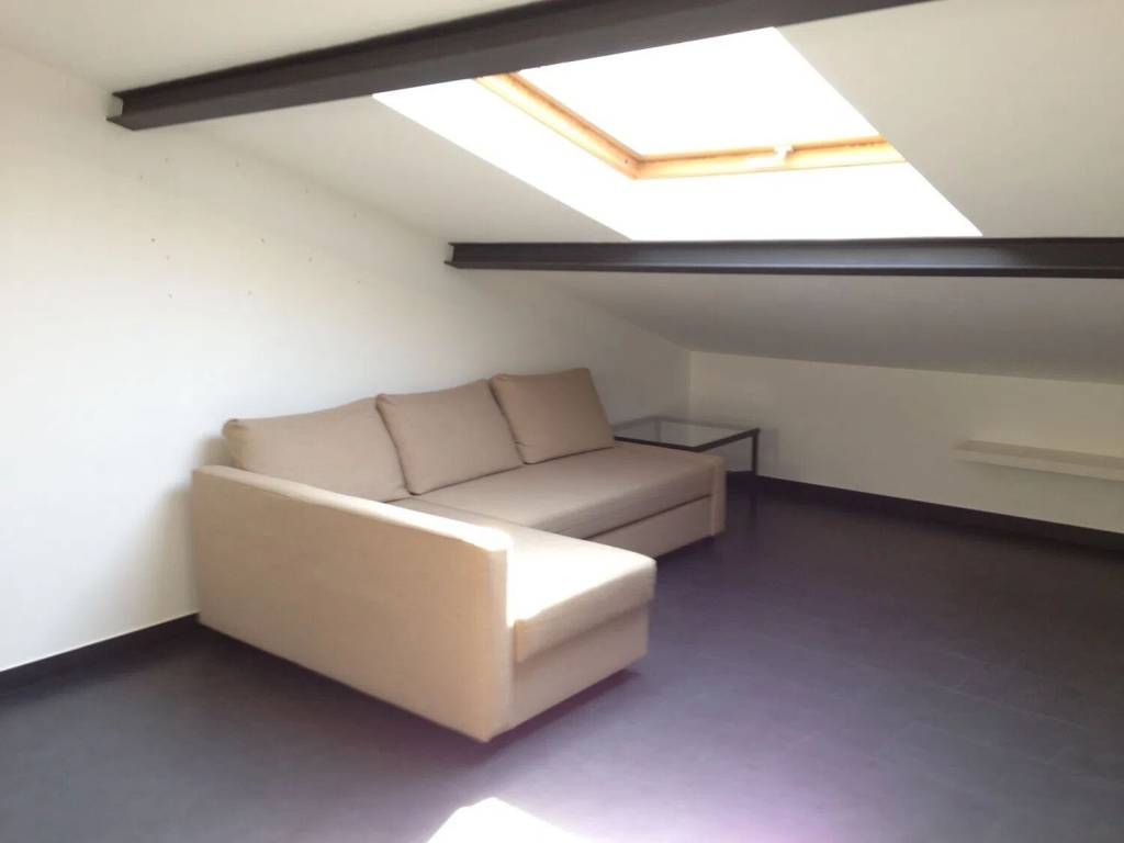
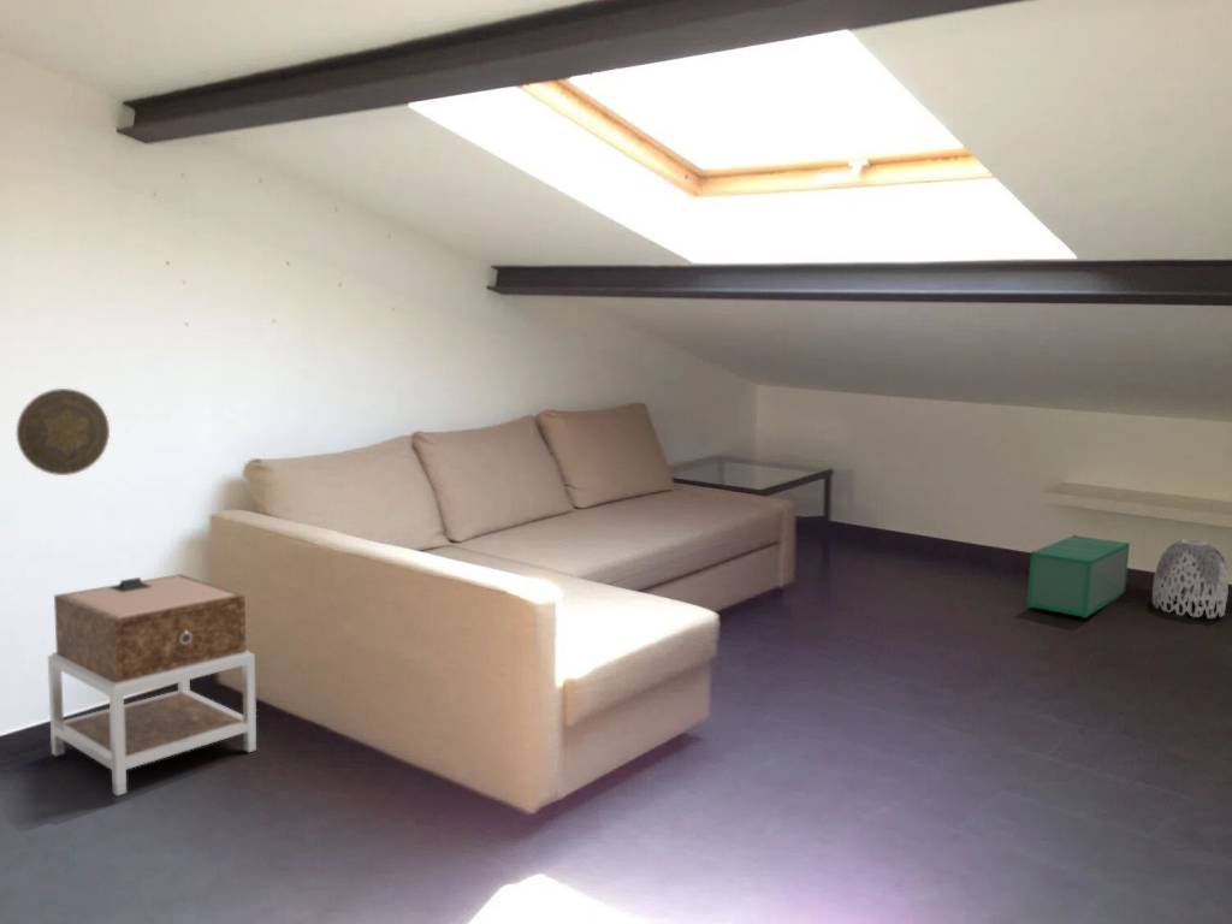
+ storage bin [1025,534,1131,618]
+ decorative plate [16,387,111,476]
+ vase [1151,538,1228,620]
+ nightstand [47,573,257,796]
